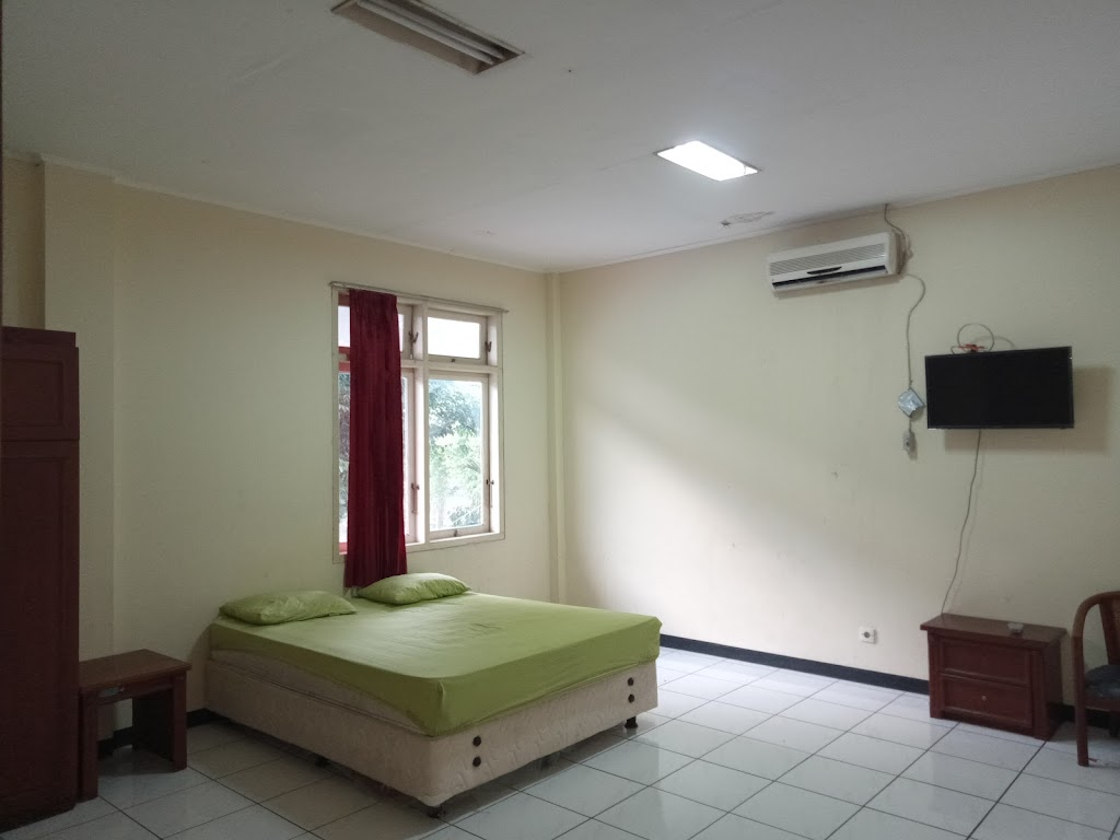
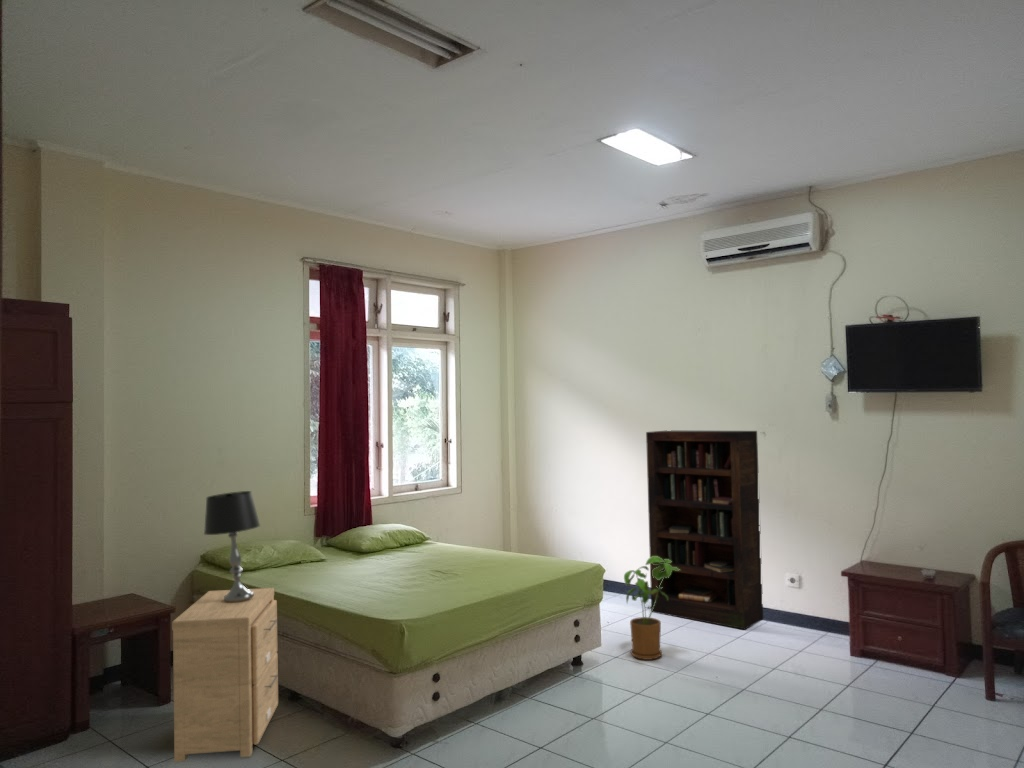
+ house plant [623,556,680,661]
+ table lamp [203,490,261,602]
+ side table [171,587,279,763]
+ bookcase [645,430,764,631]
